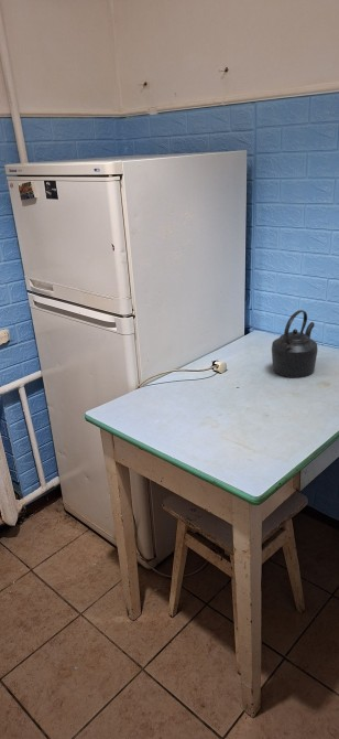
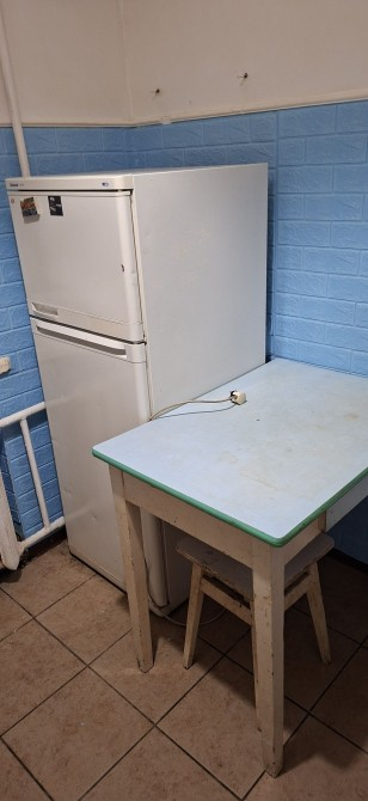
- kettle [271,309,319,379]
